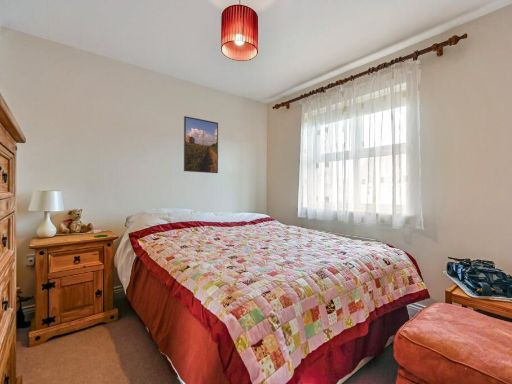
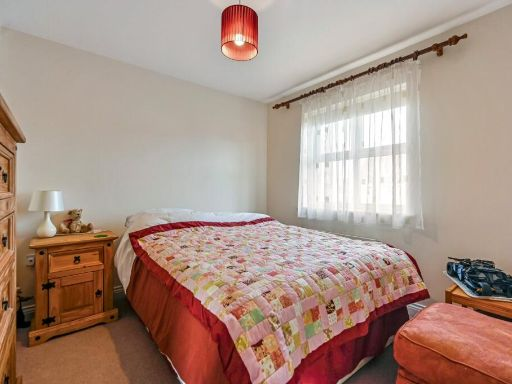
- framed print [183,115,219,174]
